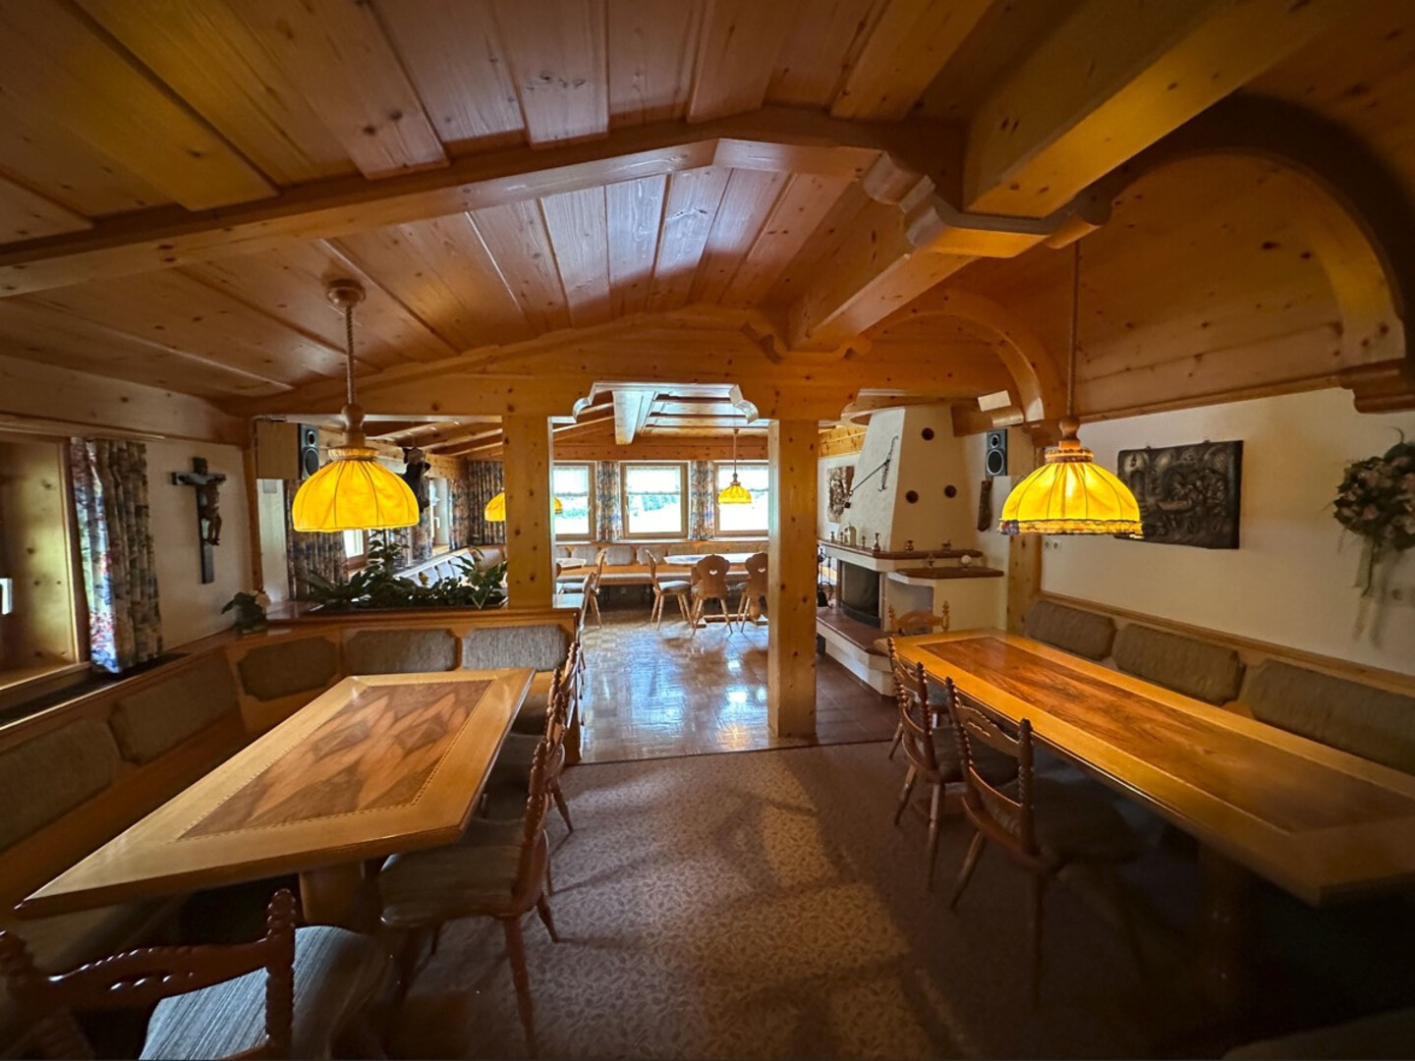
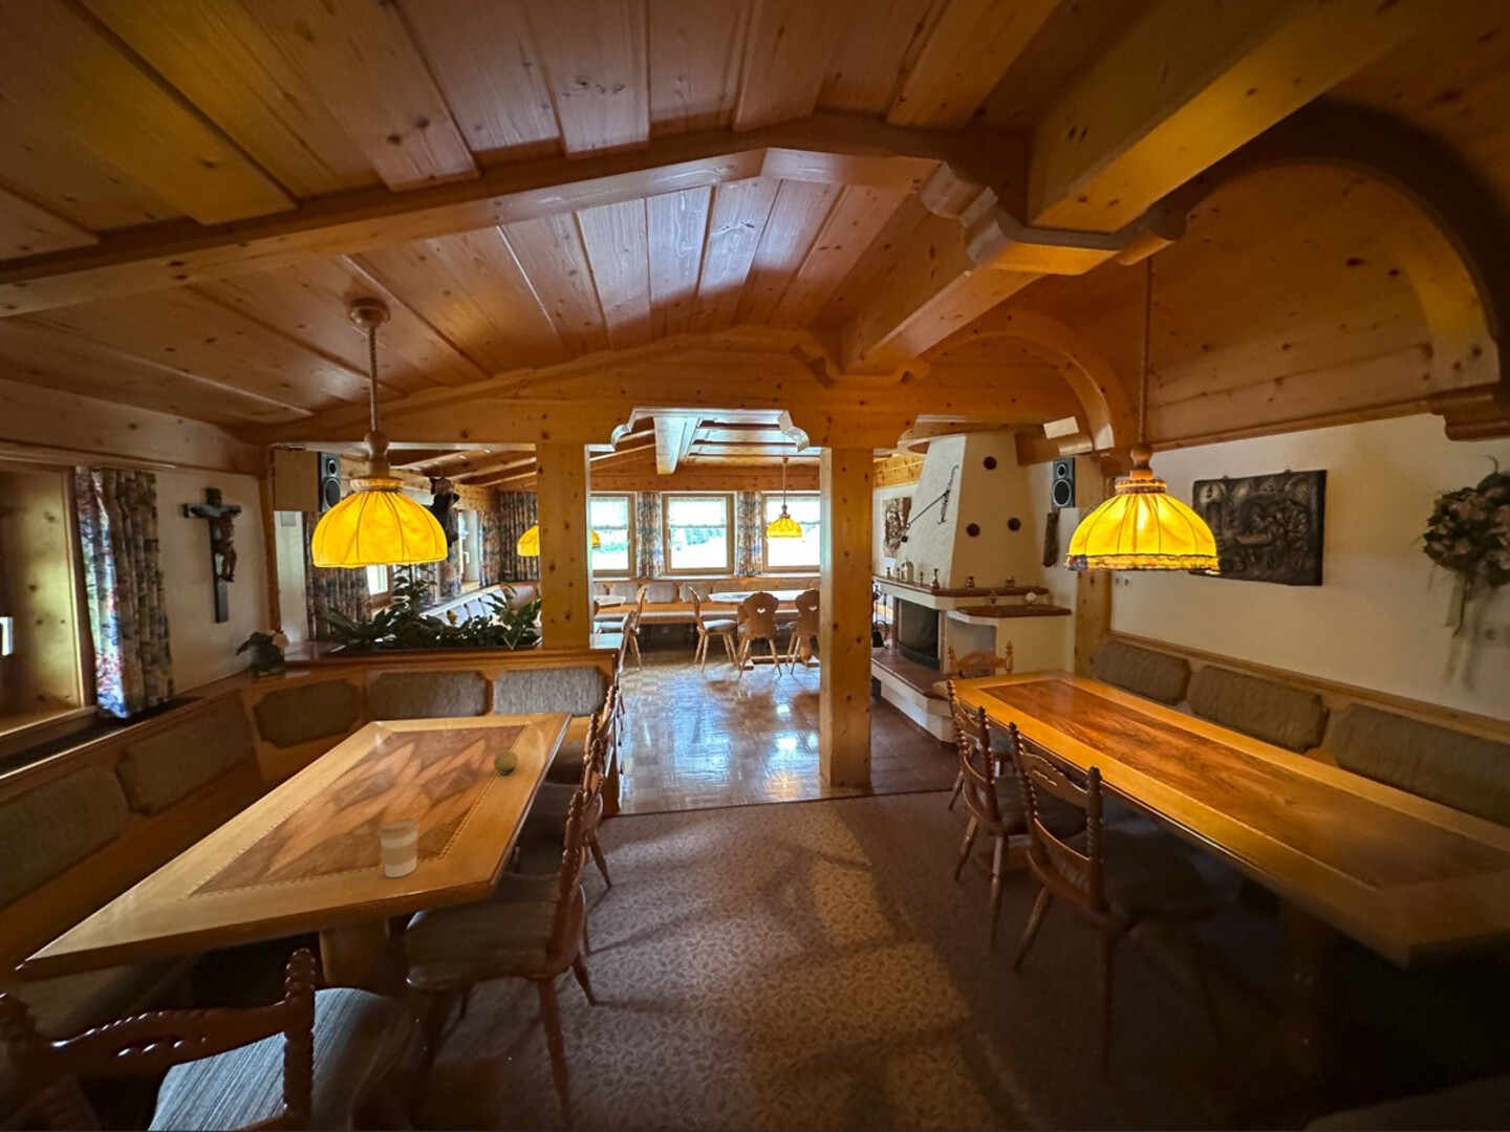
+ fruit [493,749,520,775]
+ coffee cup [377,818,421,879]
